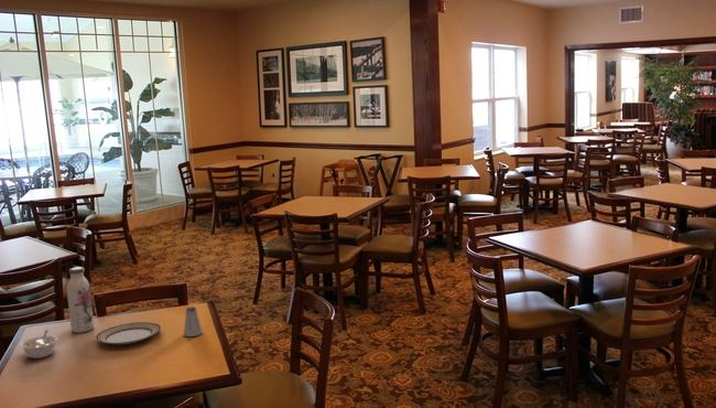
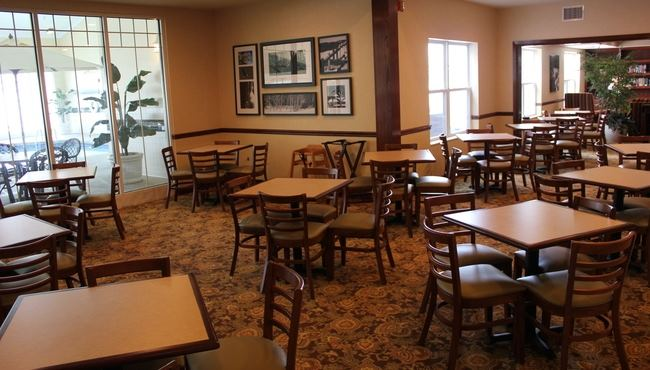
- saltshaker [183,305,204,337]
- plate [95,321,162,345]
- legume [19,329,59,359]
- water bottle [66,266,95,334]
